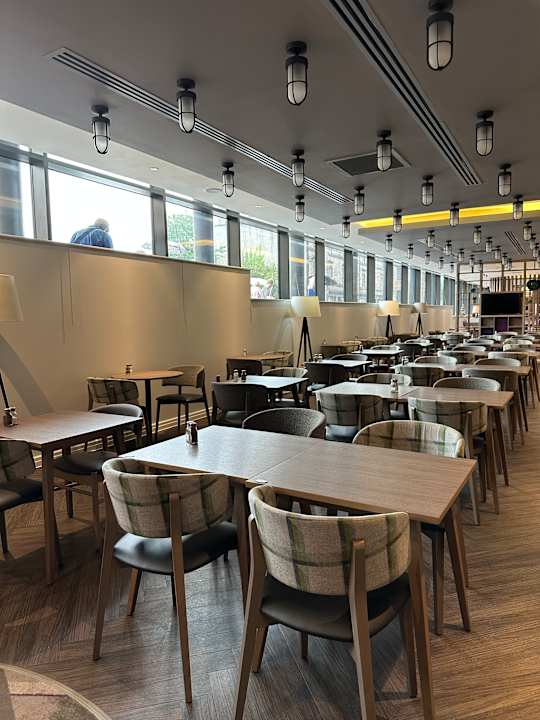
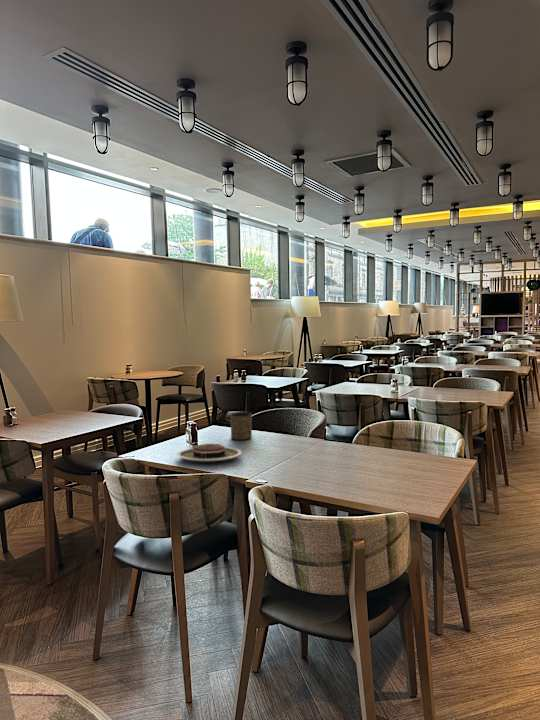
+ plate [176,443,243,462]
+ cup [229,412,253,441]
